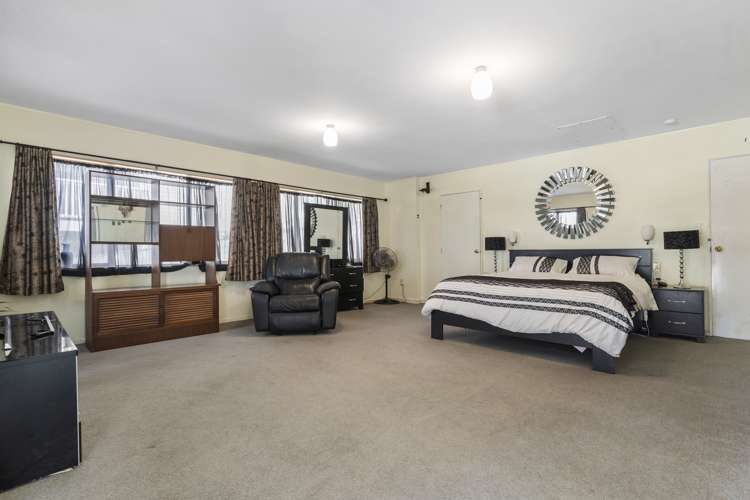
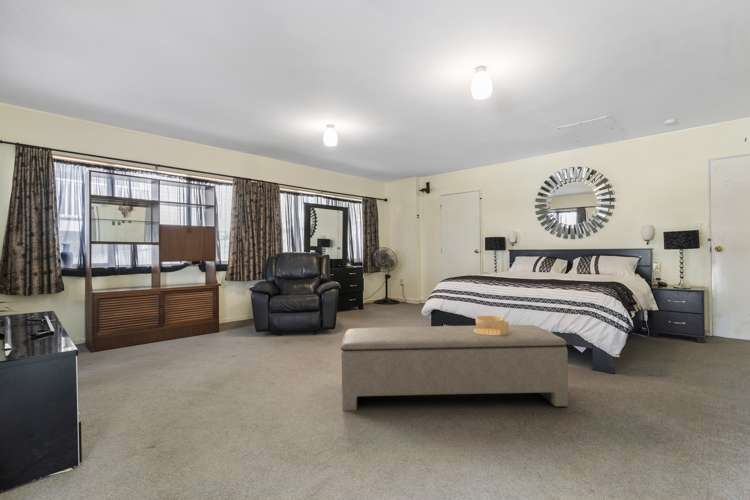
+ architectural model [474,315,510,336]
+ bench [340,324,569,412]
